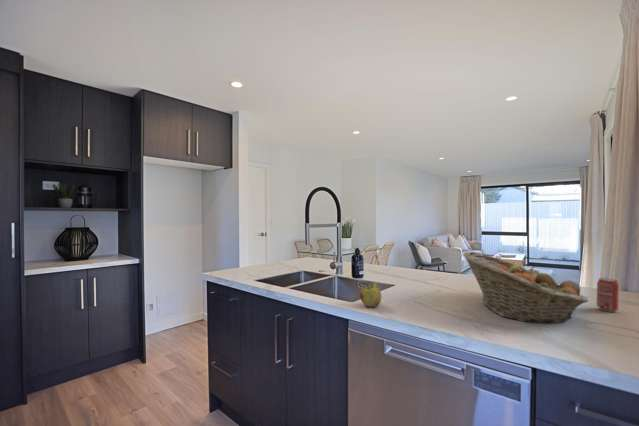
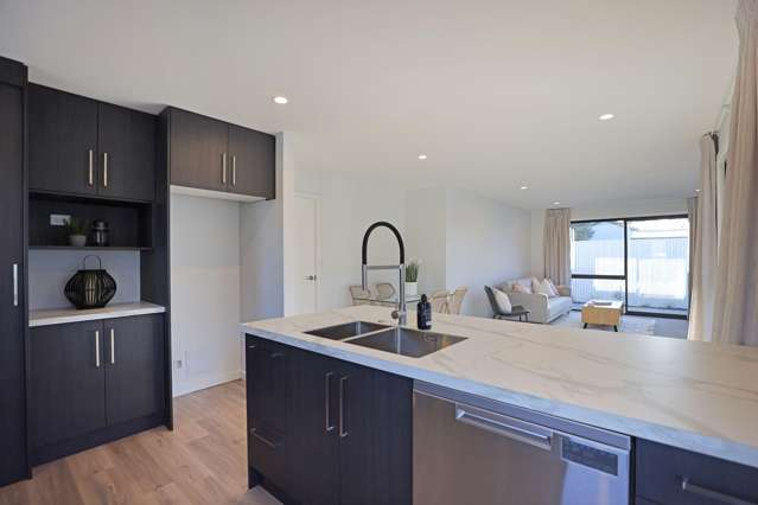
- fruit basket [462,251,589,325]
- beverage can [596,277,620,313]
- apple [359,285,382,308]
